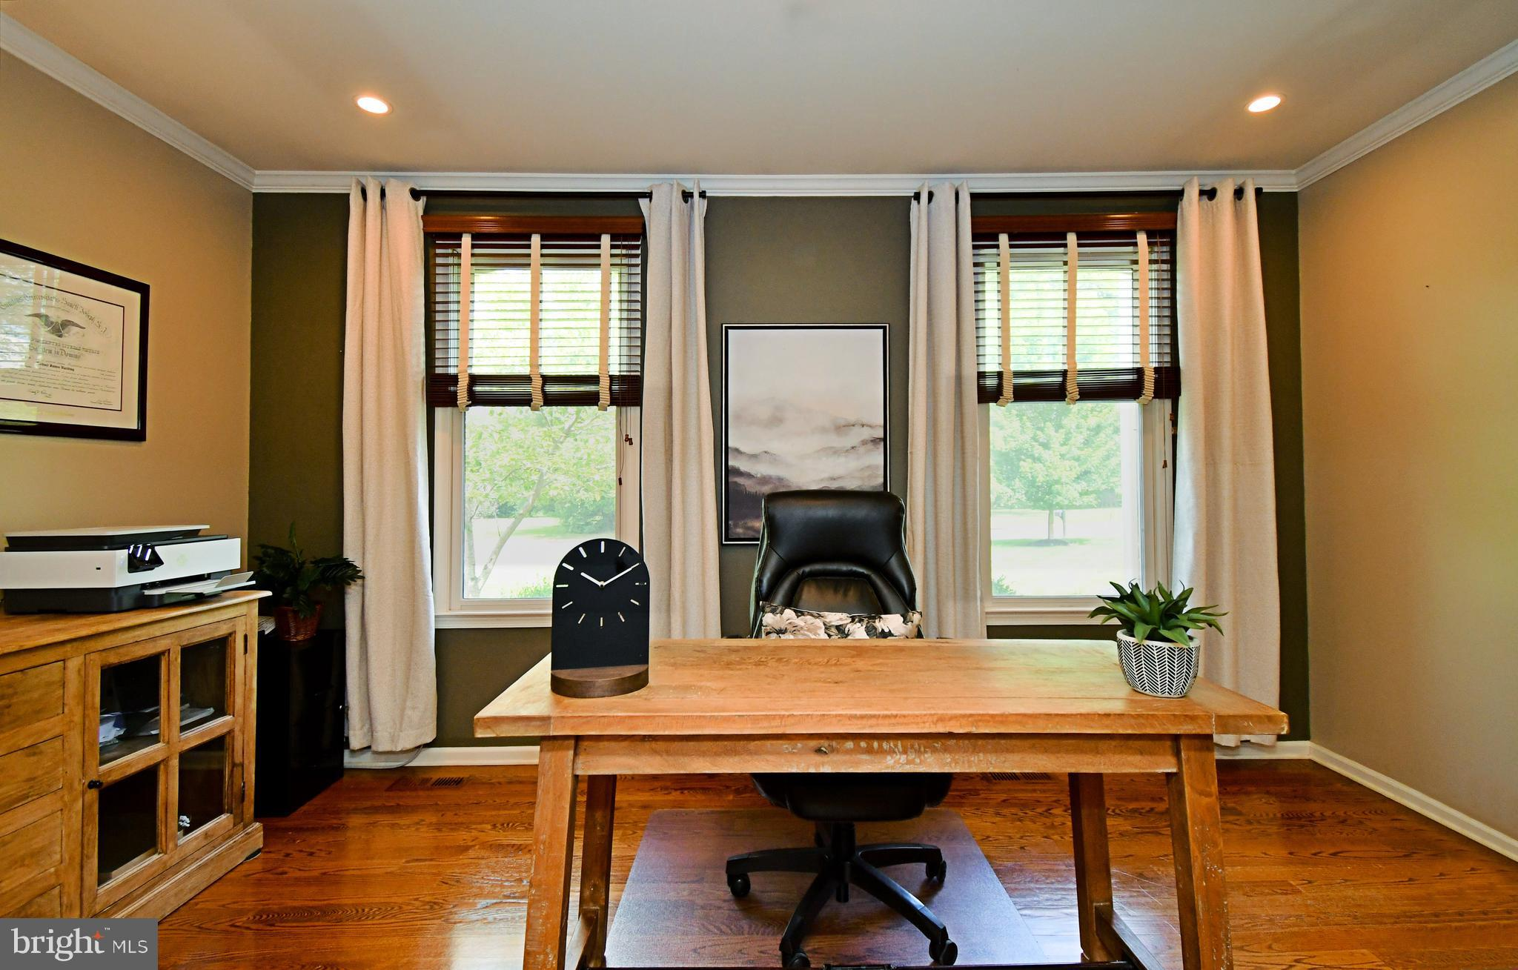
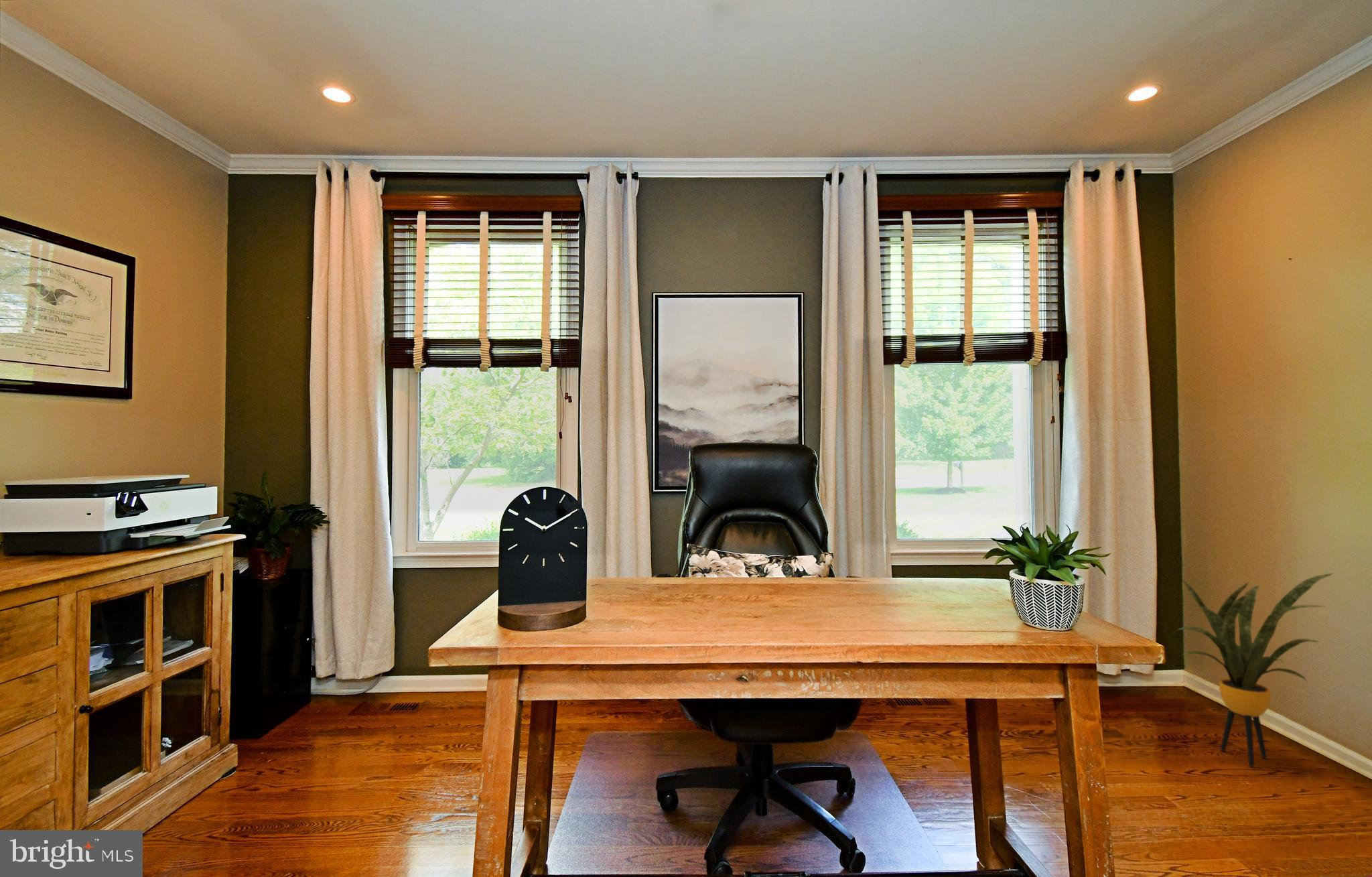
+ house plant [1172,573,1334,767]
